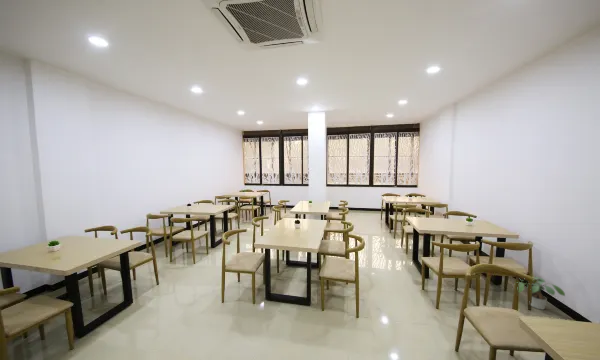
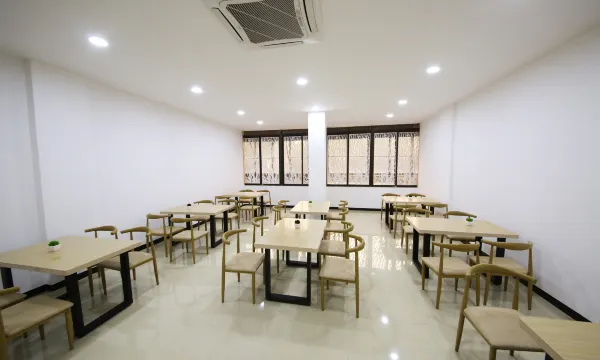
- potted plant [513,276,566,310]
